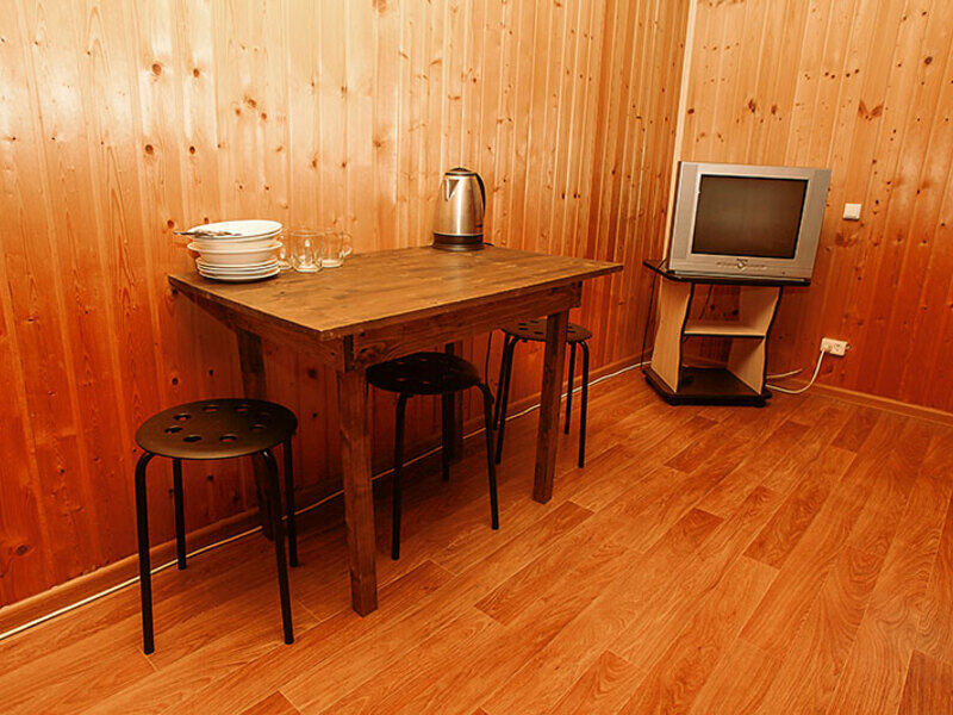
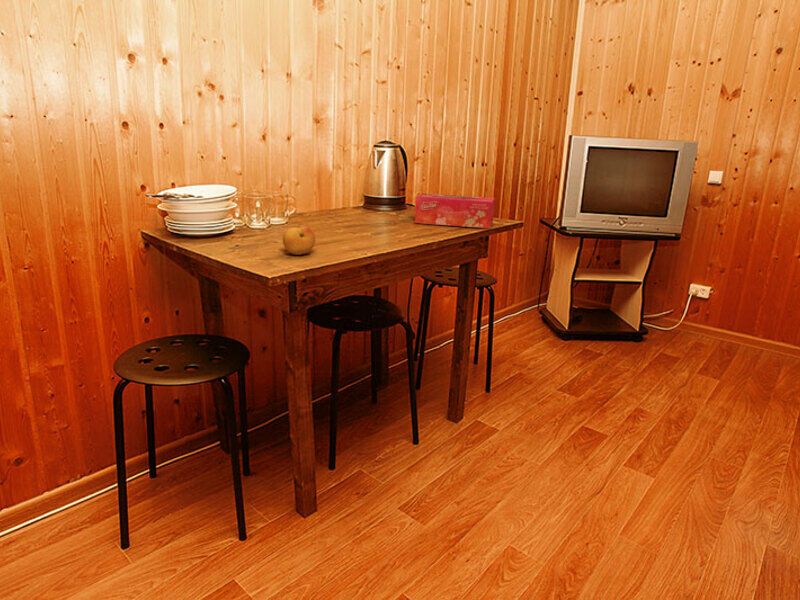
+ fruit [282,226,316,256]
+ tissue box [414,193,496,229]
